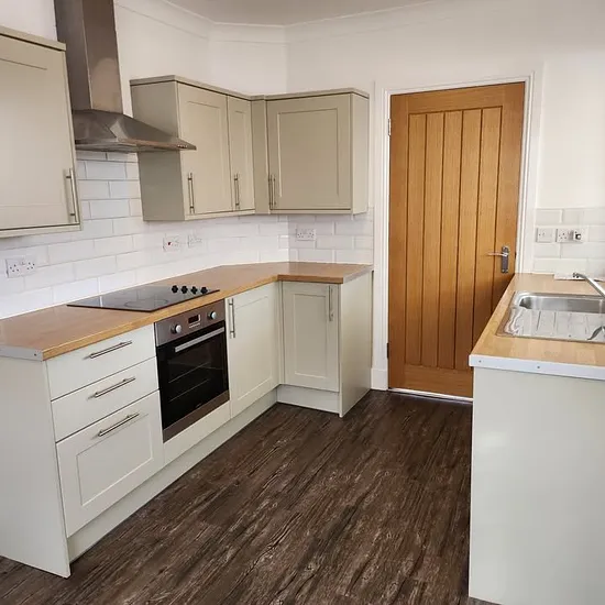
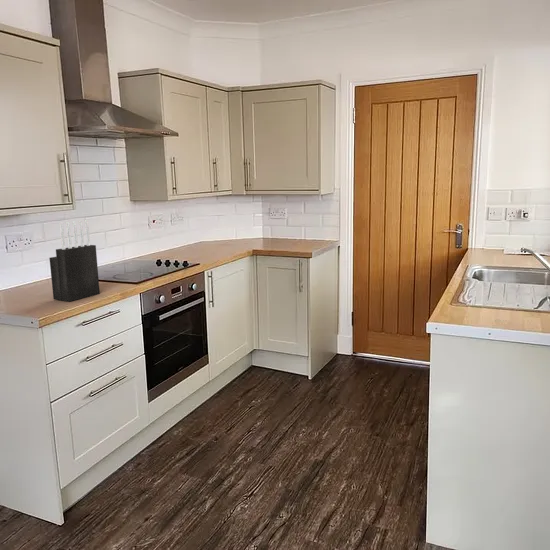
+ knife block [48,219,101,302]
